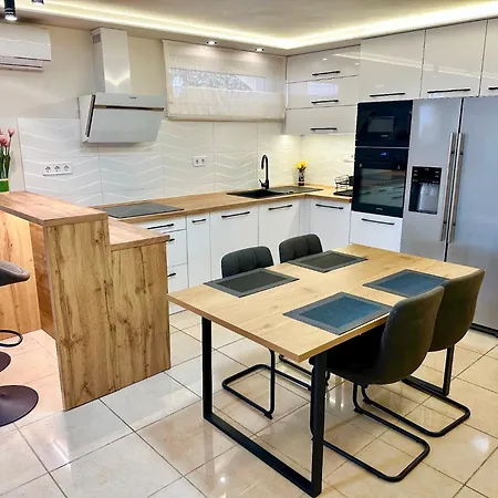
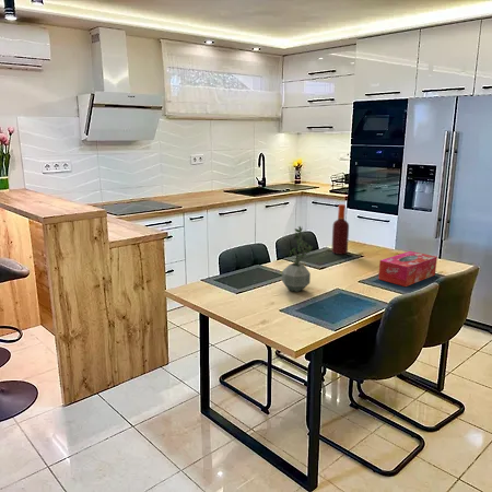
+ bottle [330,203,350,255]
+ tissue box [377,250,438,288]
+ potted plant [281,225,317,293]
